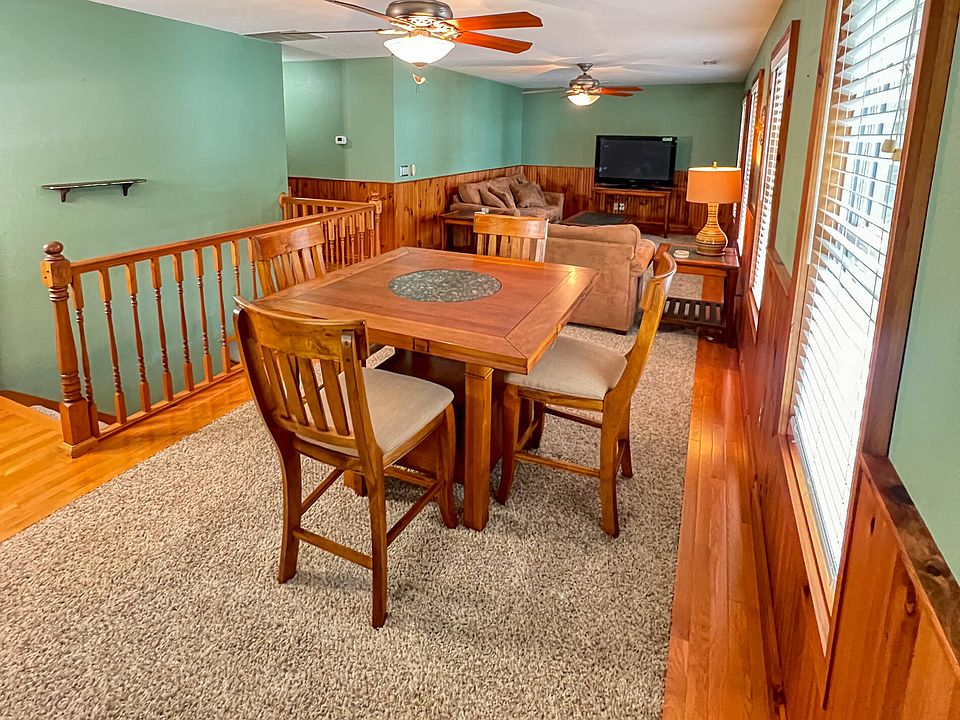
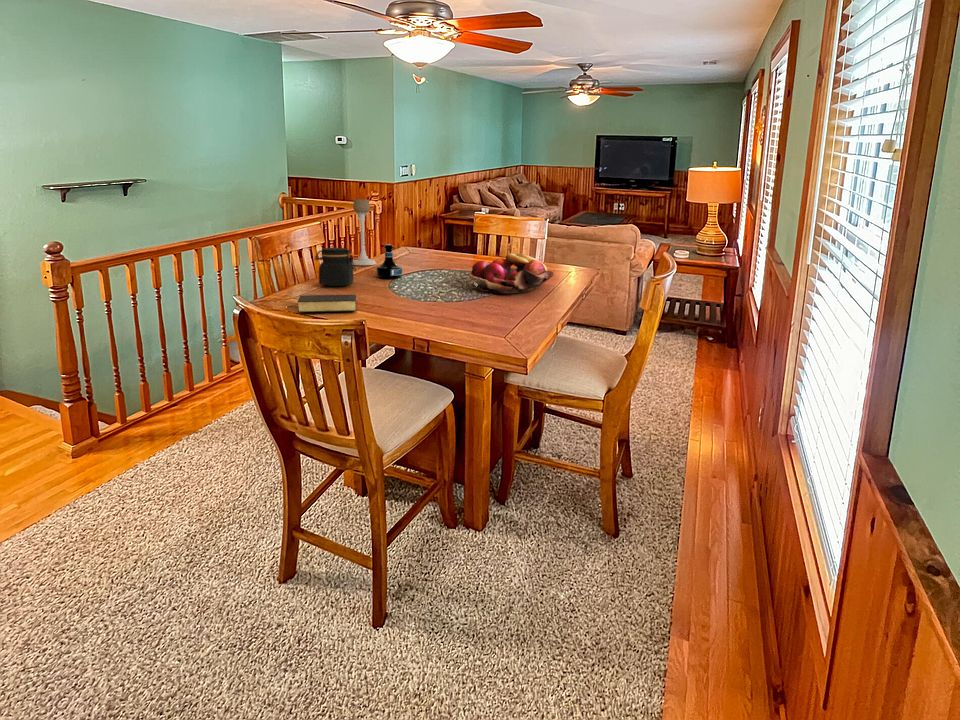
+ fruit basket [468,253,555,294]
+ bible [288,294,357,313]
+ tequila bottle [375,243,403,279]
+ candle holder [352,198,377,266]
+ jar [313,247,357,287]
